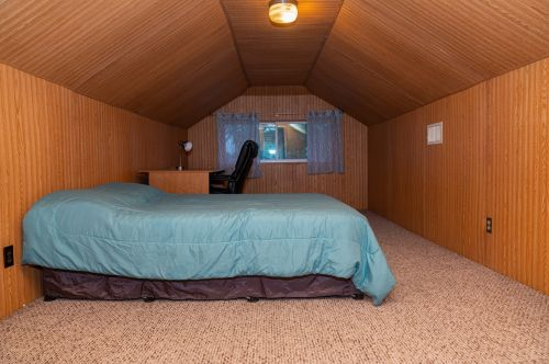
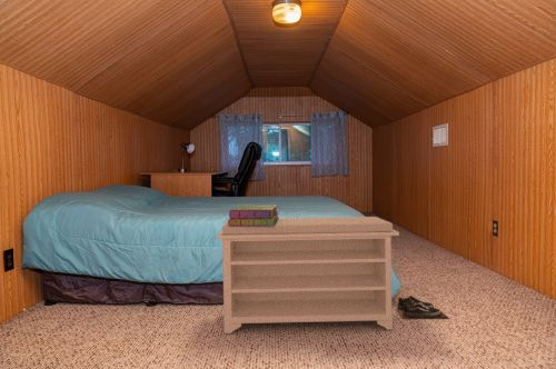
+ stack of books [227,203,280,226]
+ shoe [395,295,449,320]
+ bench [216,216,400,335]
